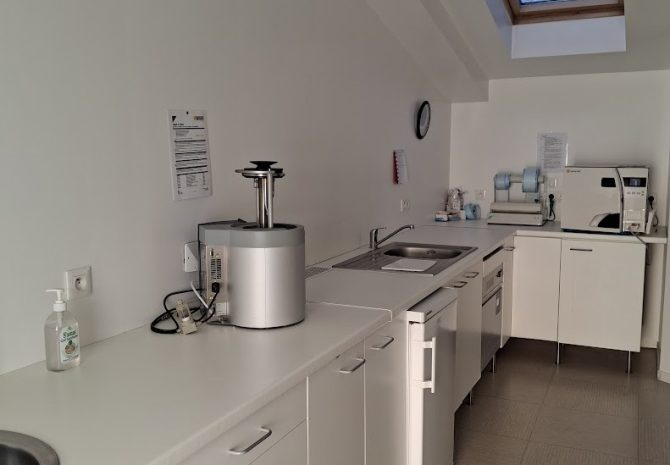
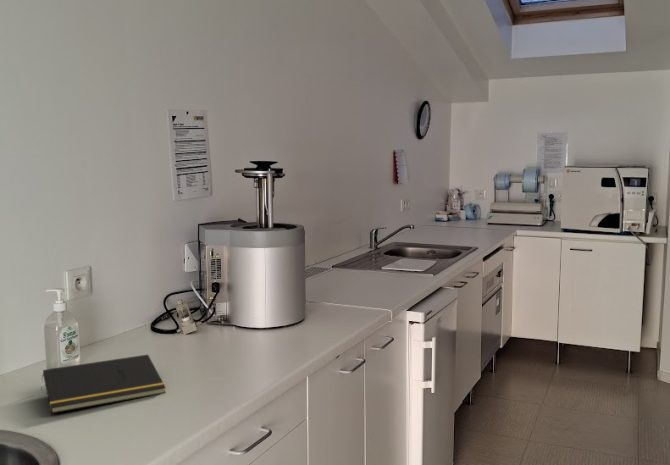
+ notepad [40,354,167,415]
